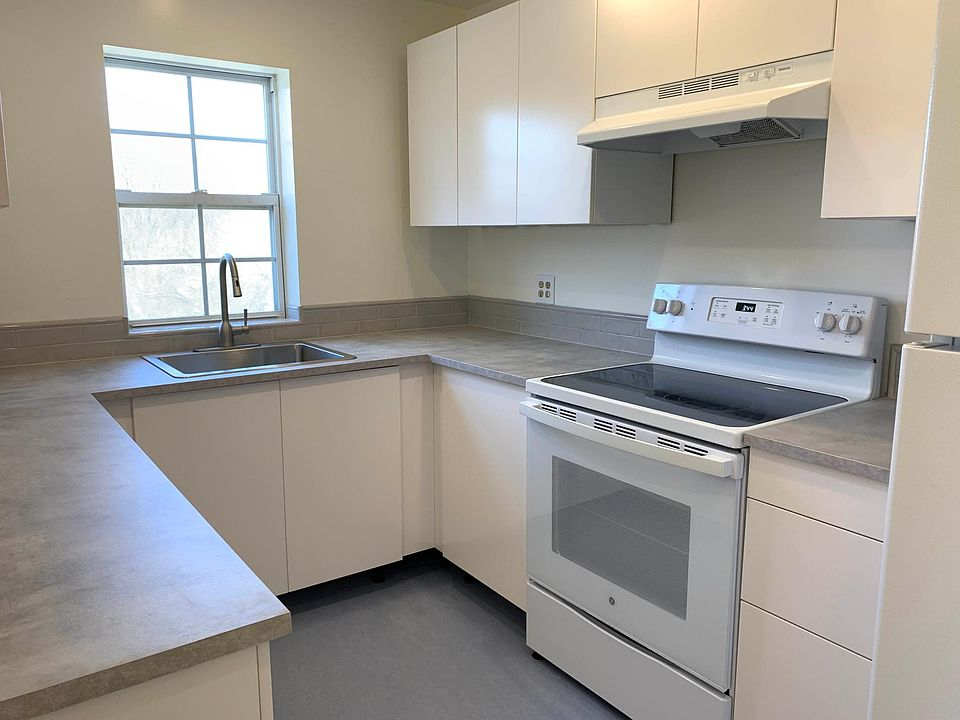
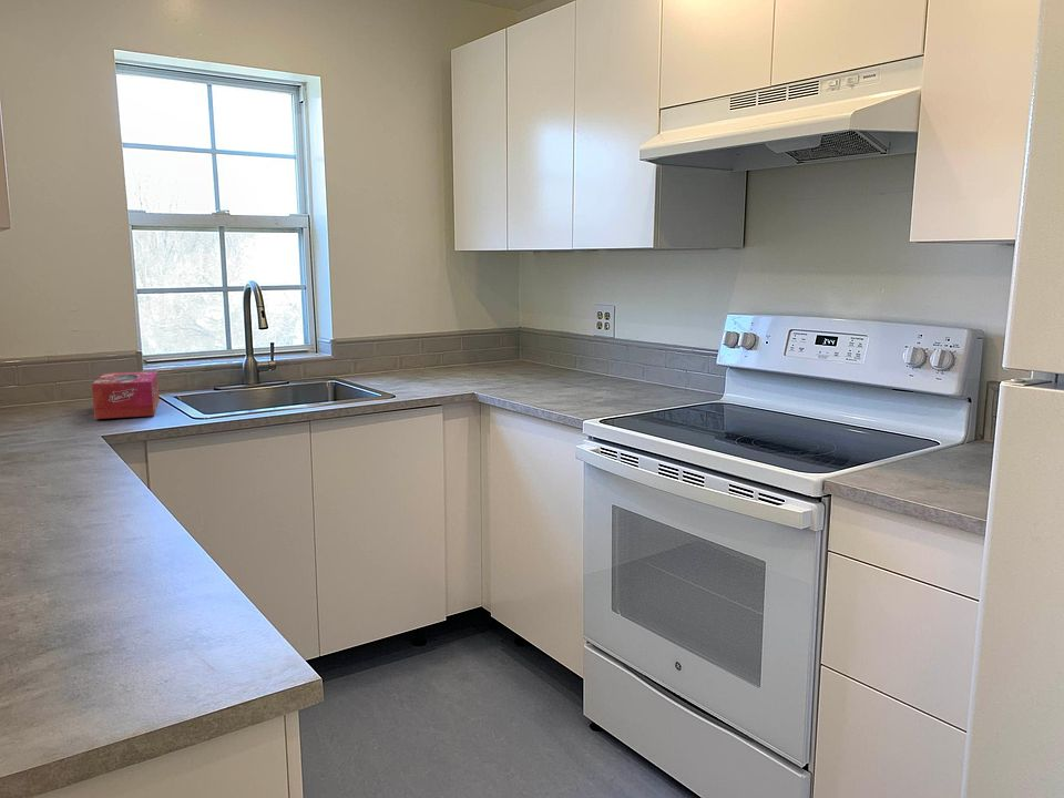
+ tissue box [91,370,161,420]
